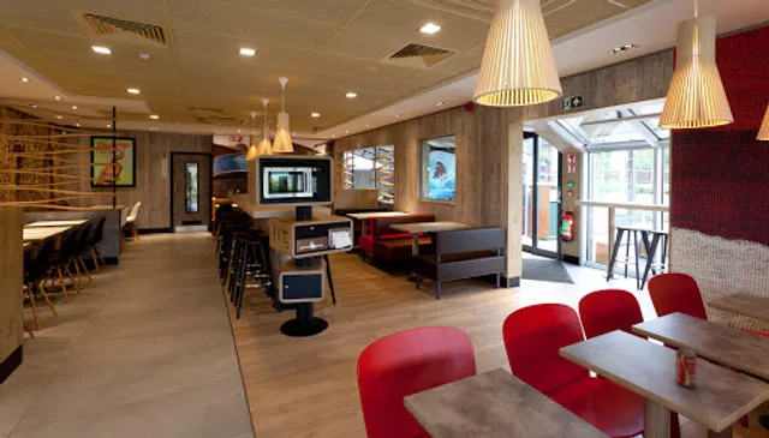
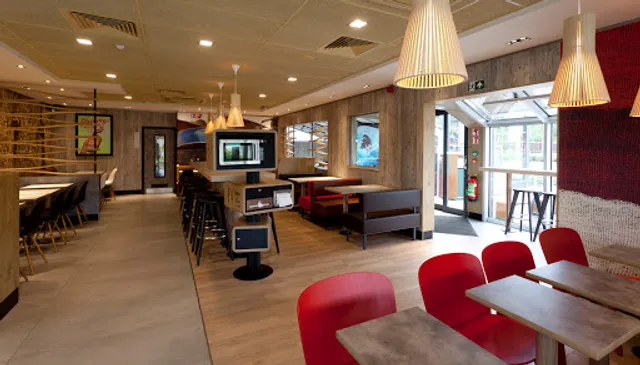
- beverage can [674,347,698,389]
